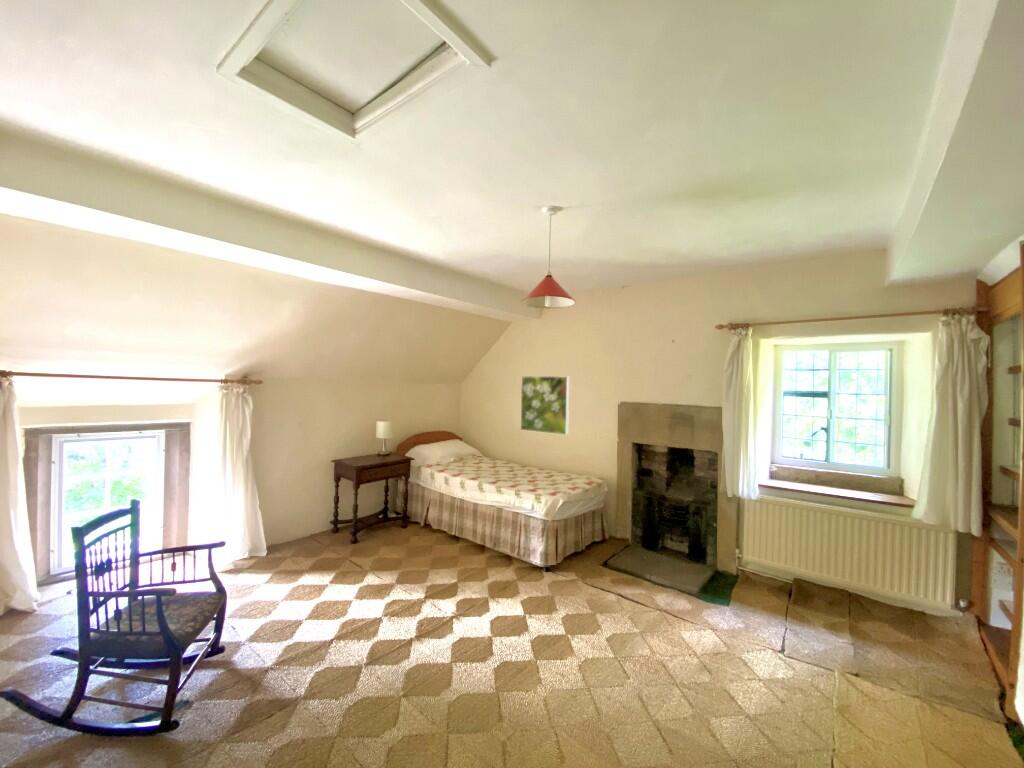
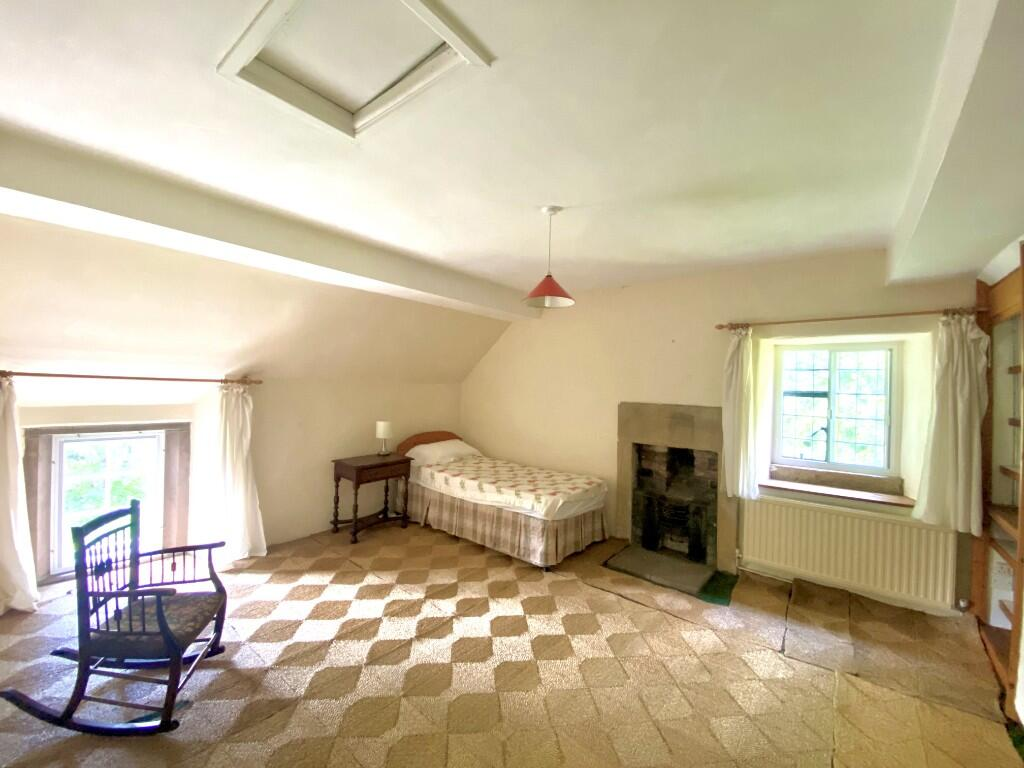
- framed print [520,375,570,436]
